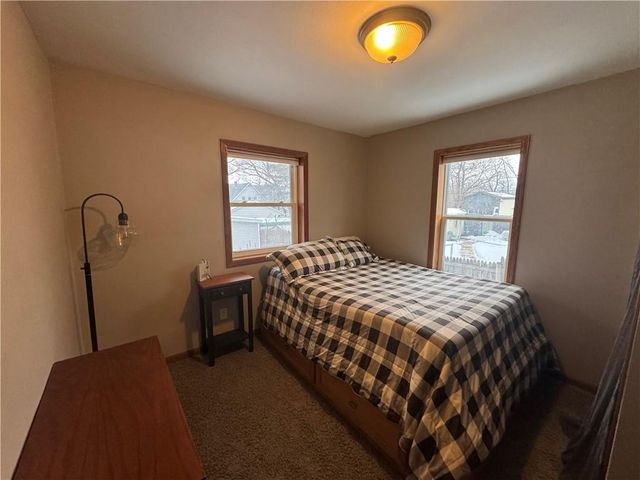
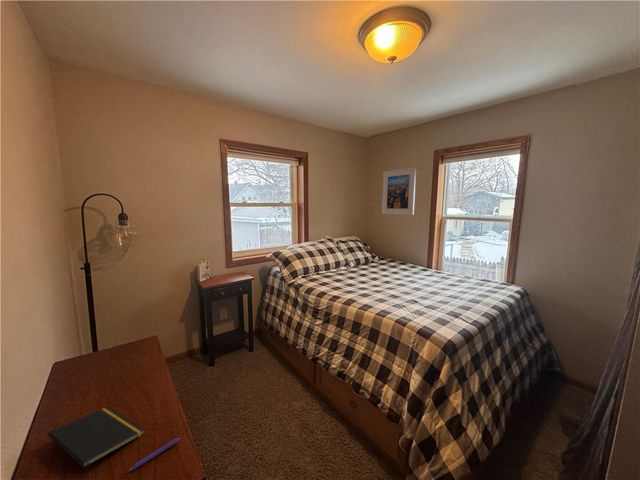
+ notepad [47,405,146,479]
+ pen [128,437,181,472]
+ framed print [381,166,417,216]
